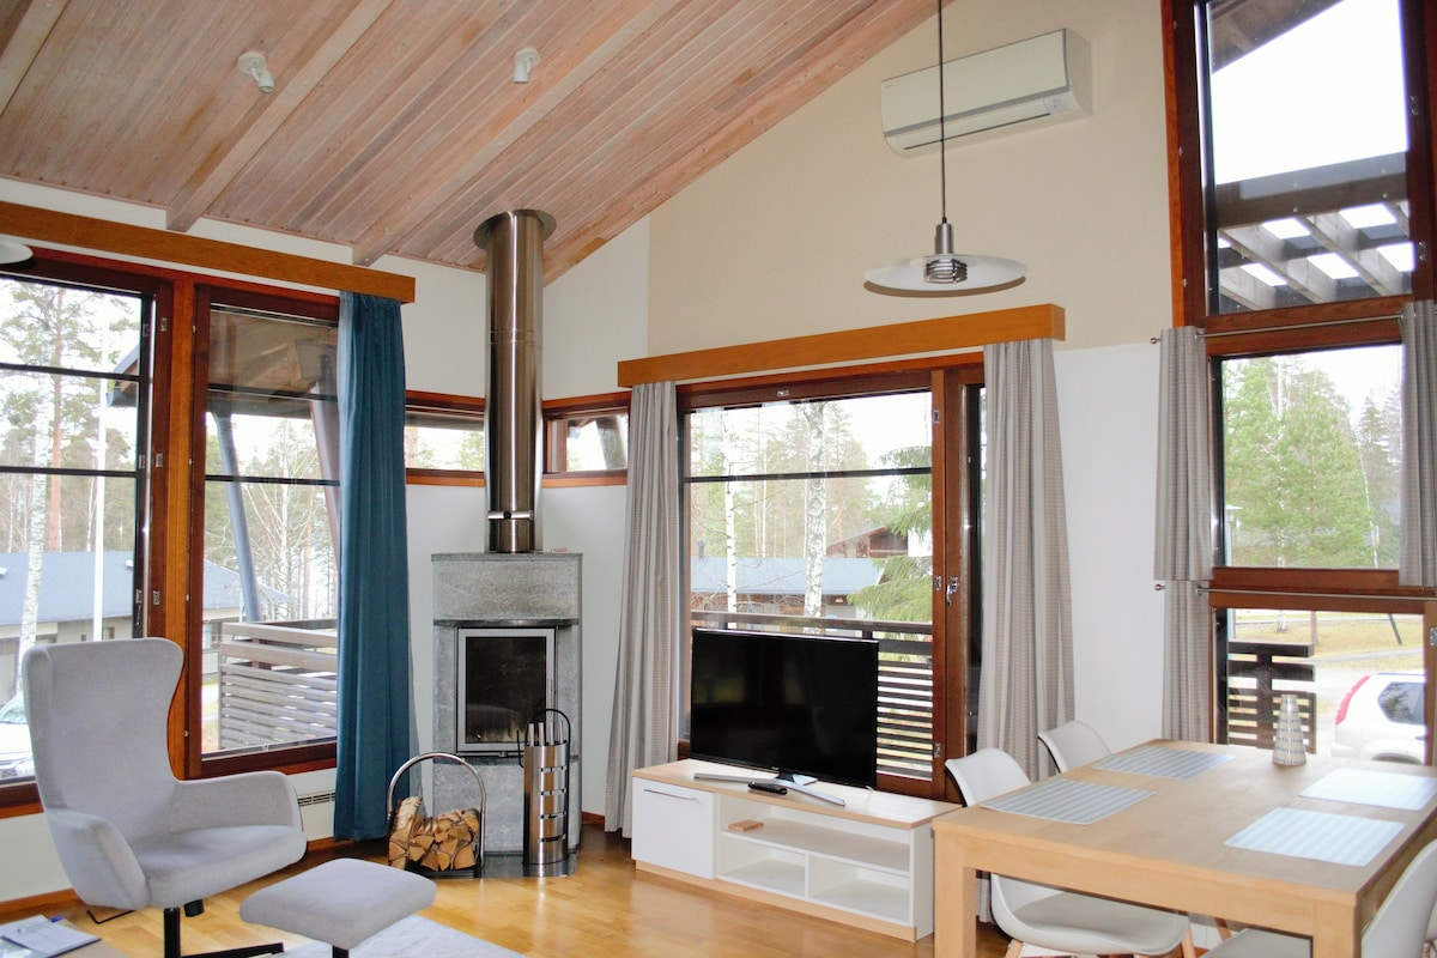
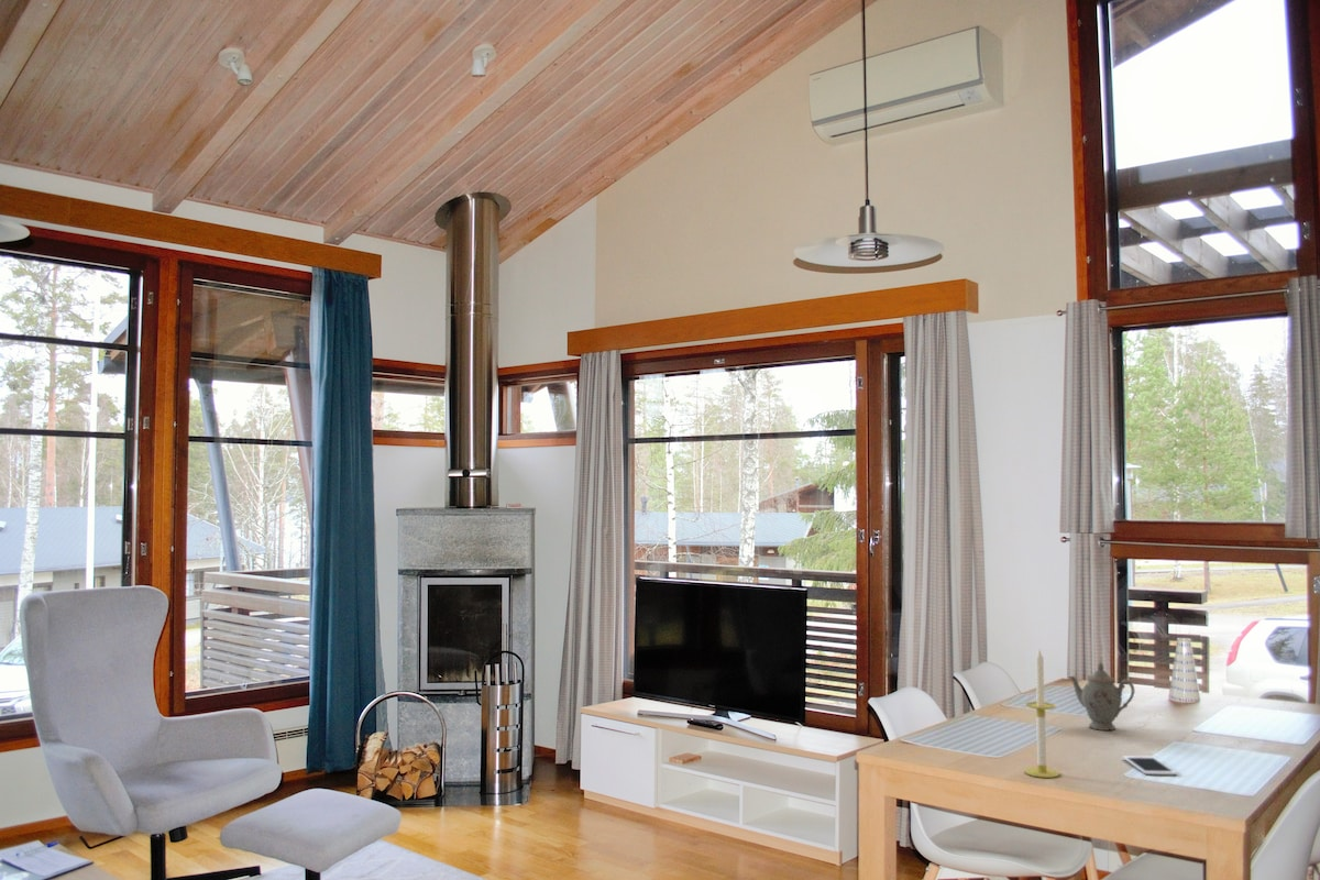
+ cell phone [1122,755,1178,777]
+ candle [1024,649,1062,779]
+ chinaware [1067,661,1135,732]
